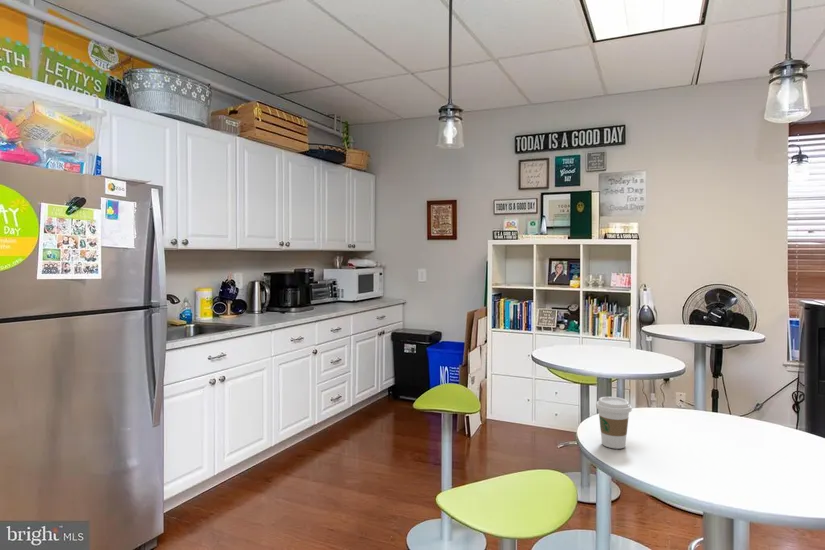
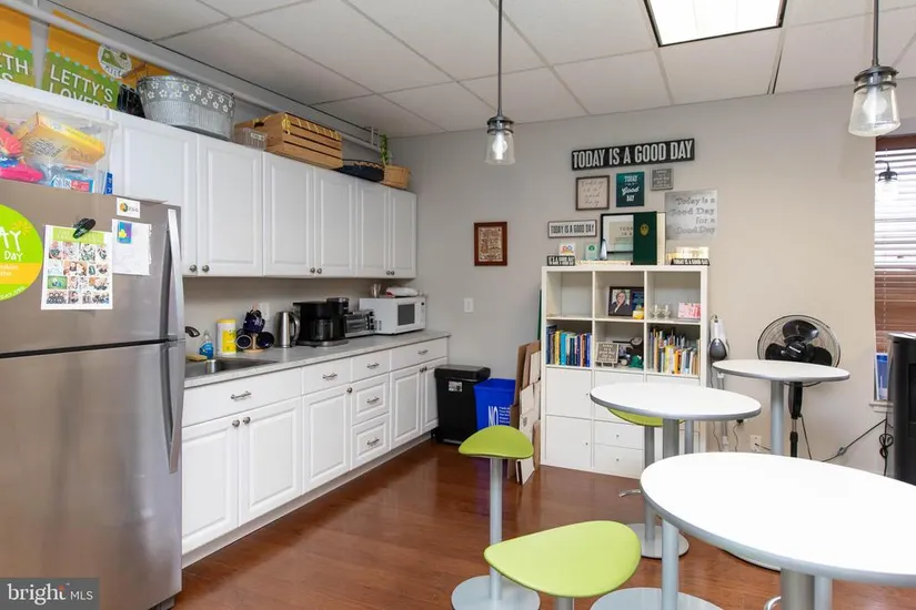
- coffee cup [595,396,633,450]
